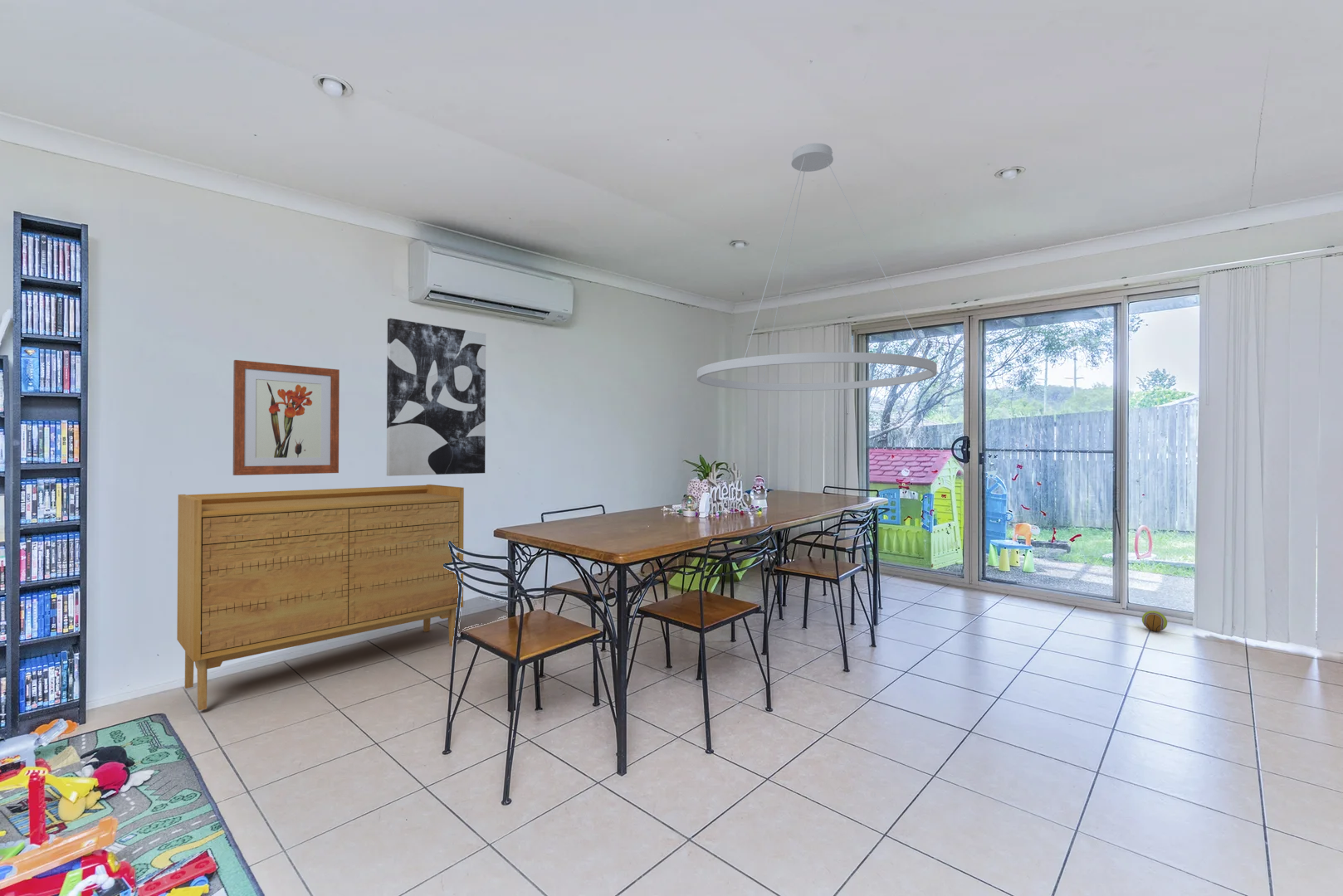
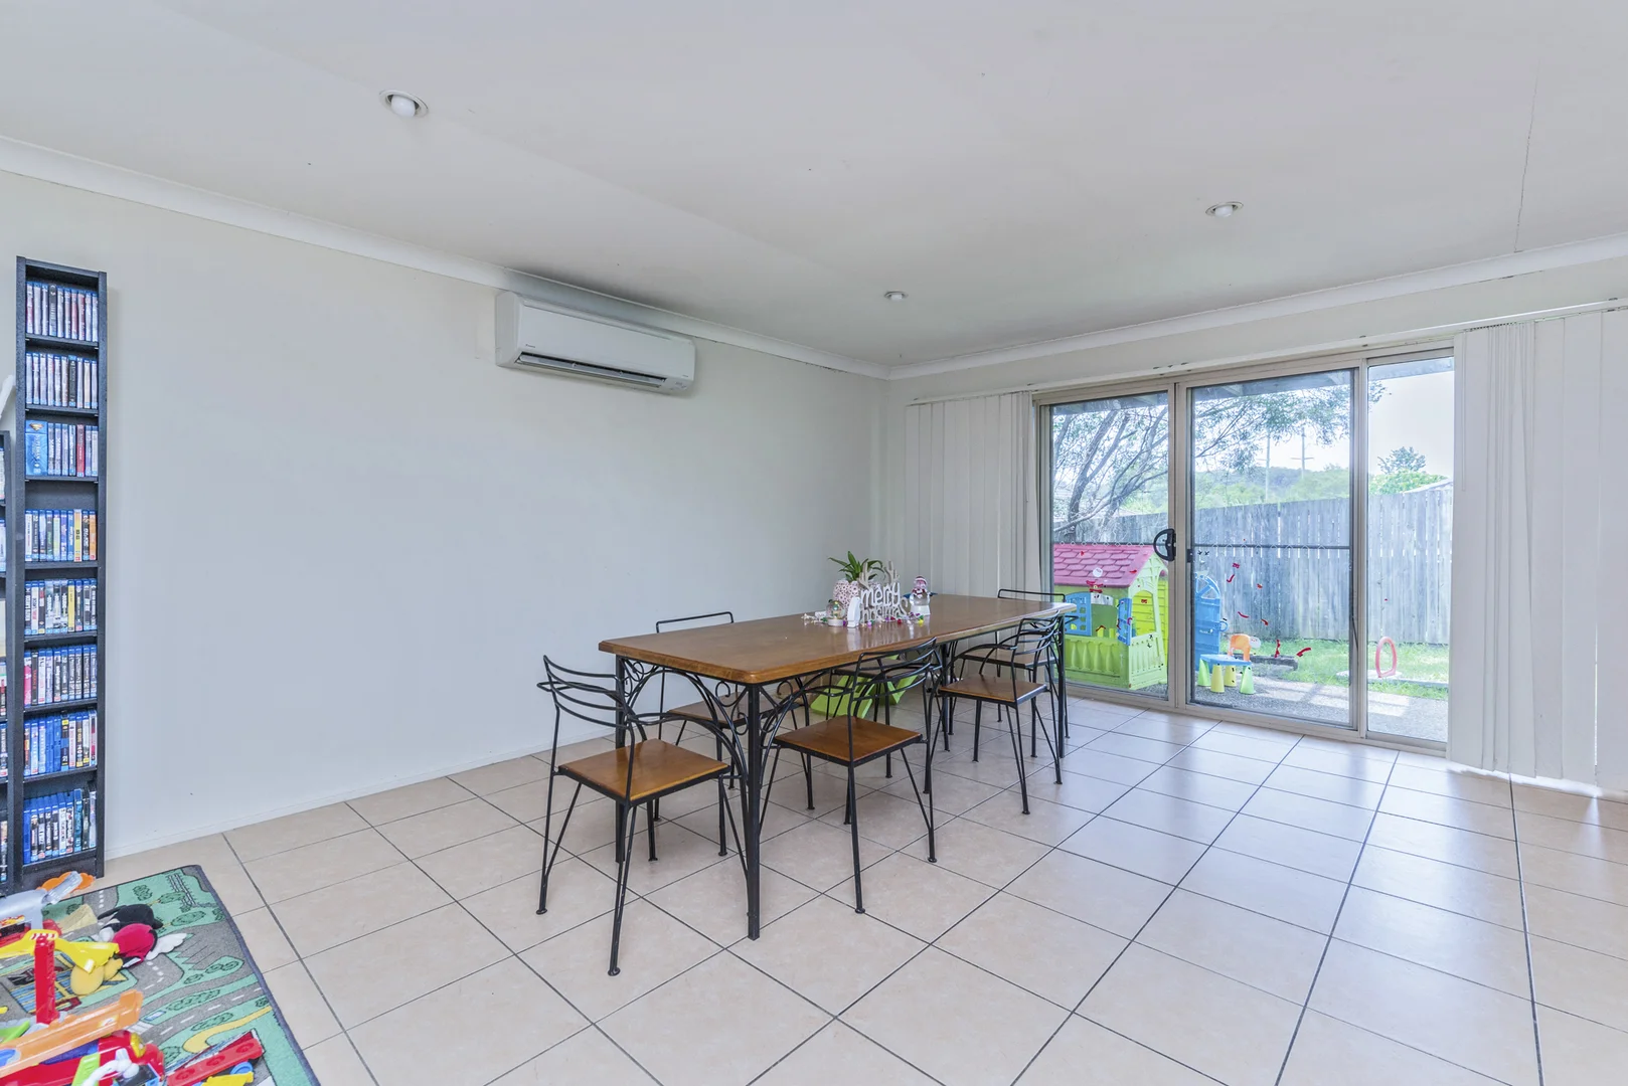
- pendant light [696,143,938,392]
- ball [1141,610,1168,632]
- wall art [232,359,340,476]
- sideboard [176,484,465,711]
- wall art [386,318,486,477]
